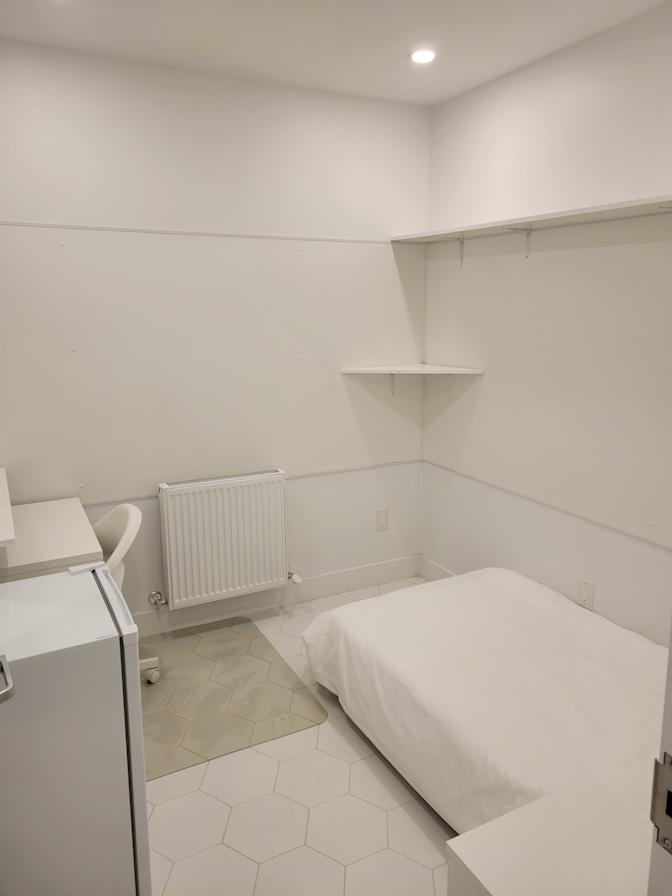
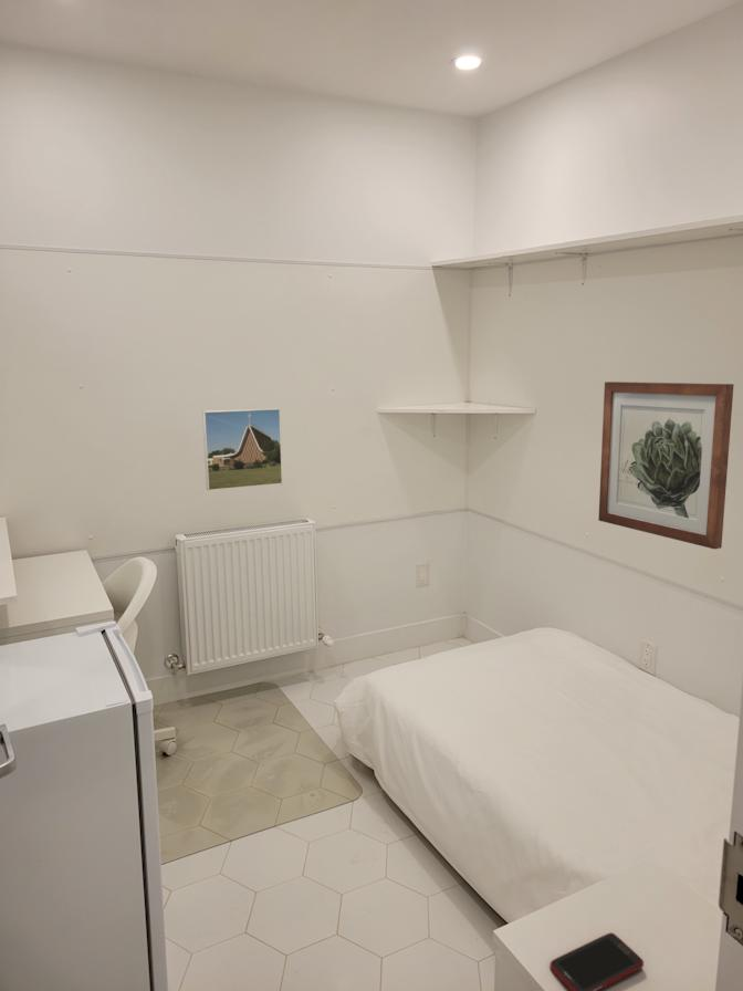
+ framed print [201,407,283,492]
+ cell phone [548,931,645,991]
+ wall art [598,380,735,551]
